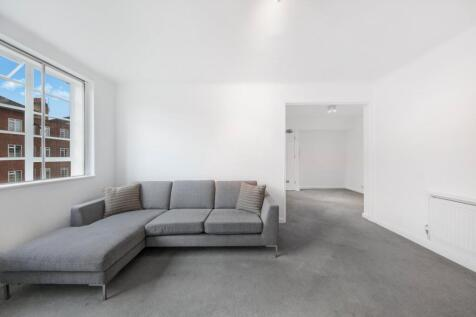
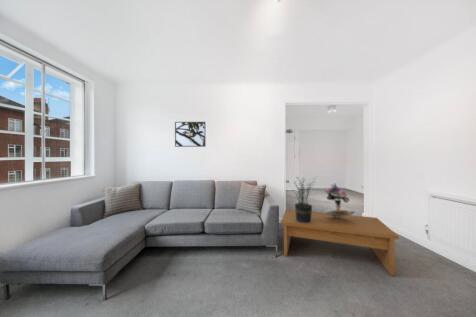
+ coffee table [280,208,400,277]
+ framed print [174,121,207,148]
+ bouquet [324,182,356,217]
+ potted plant [291,175,318,223]
